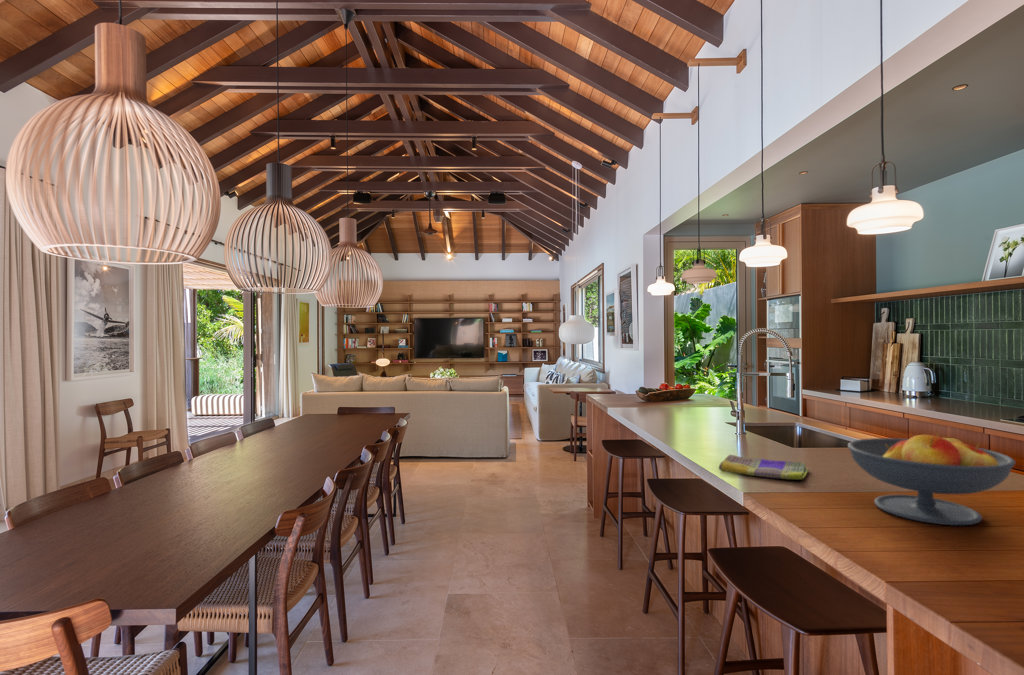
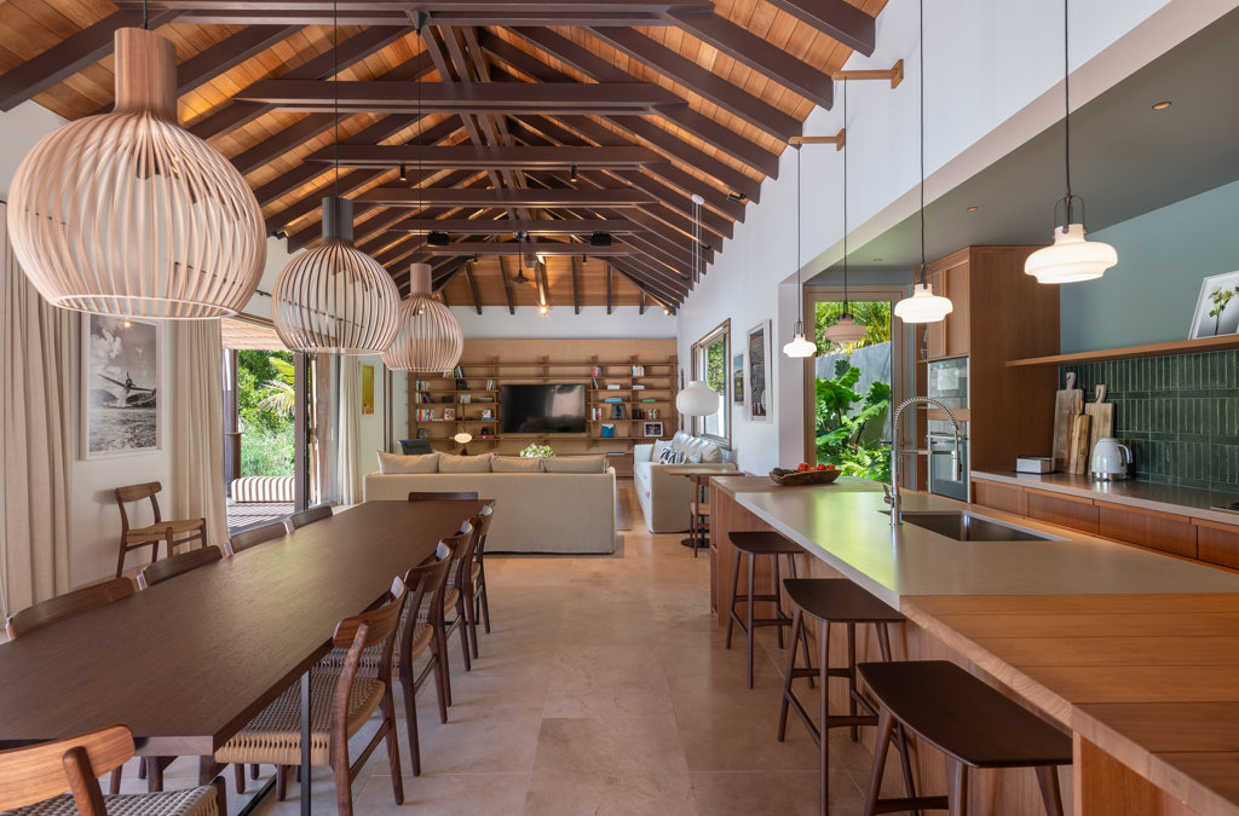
- fruit bowl [847,431,1017,526]
- dish towel [718,454,810,480]
